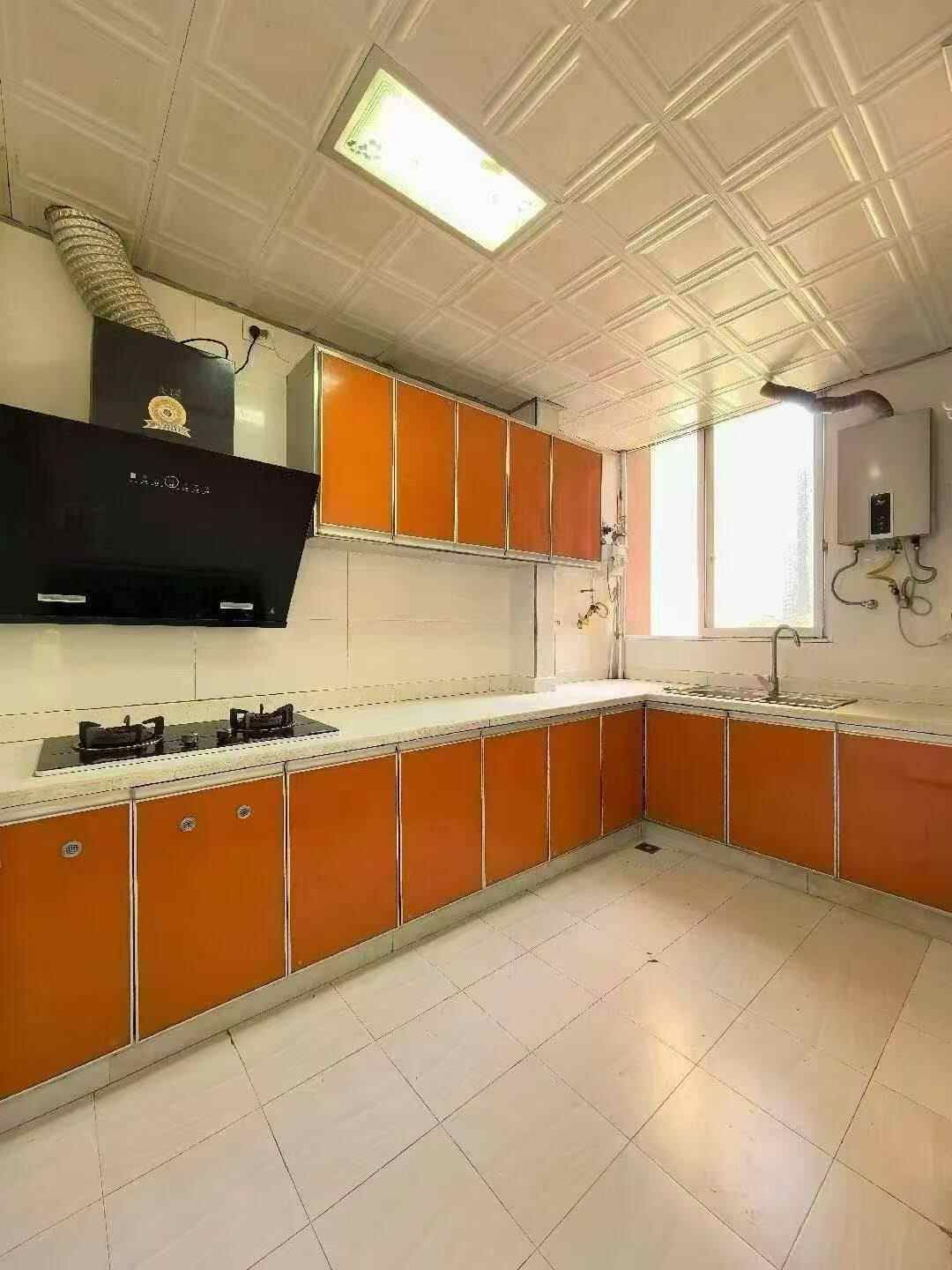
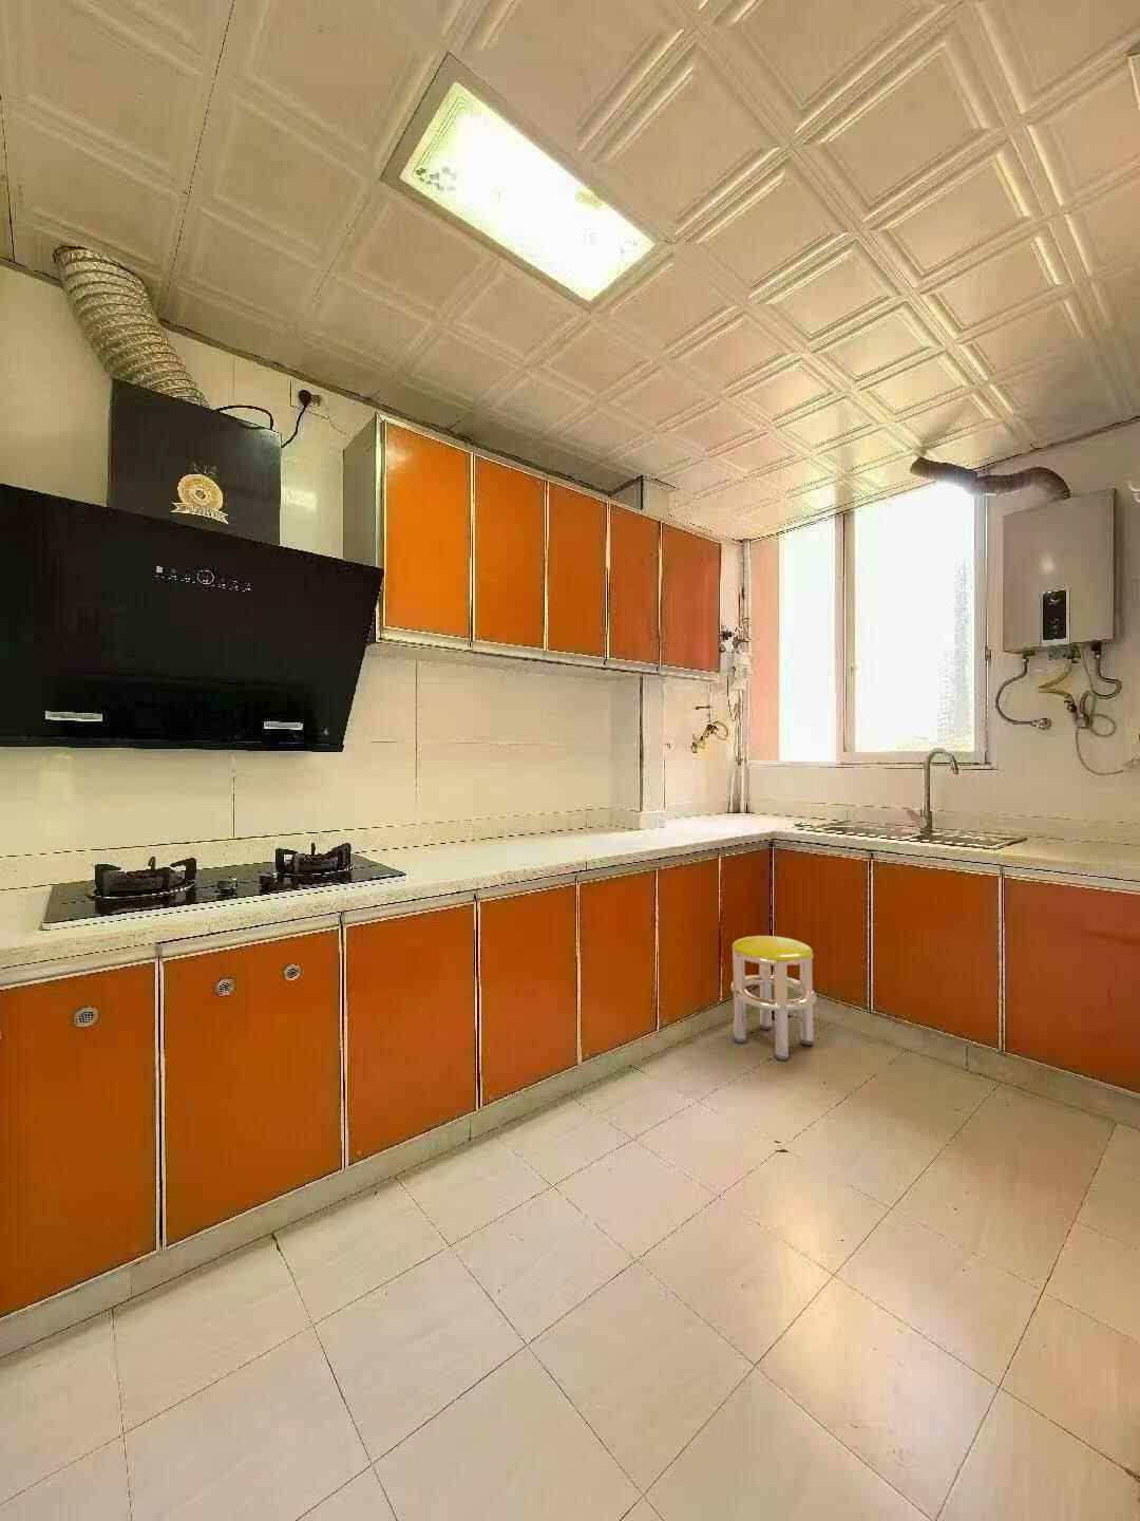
+ stool [729,935,818,1061]
